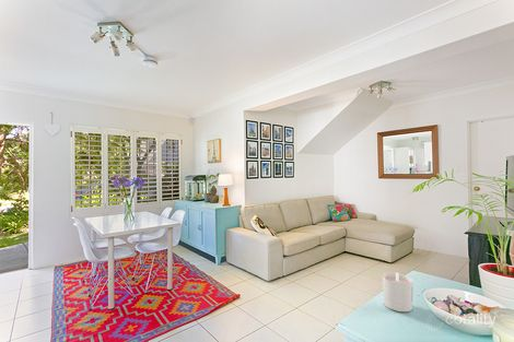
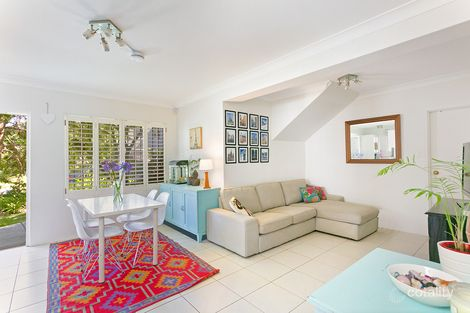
- candle [382,271,413,312]
